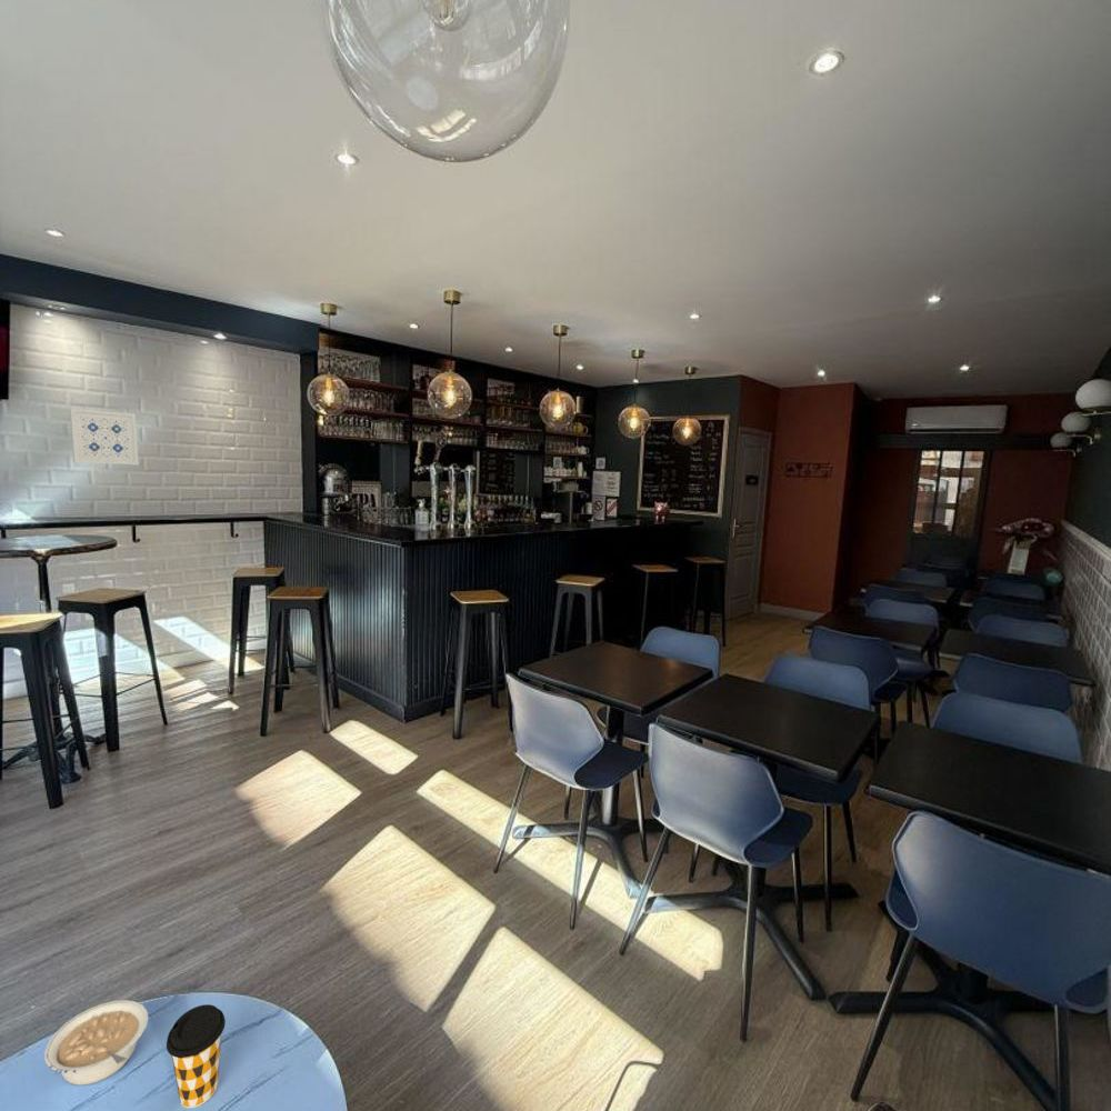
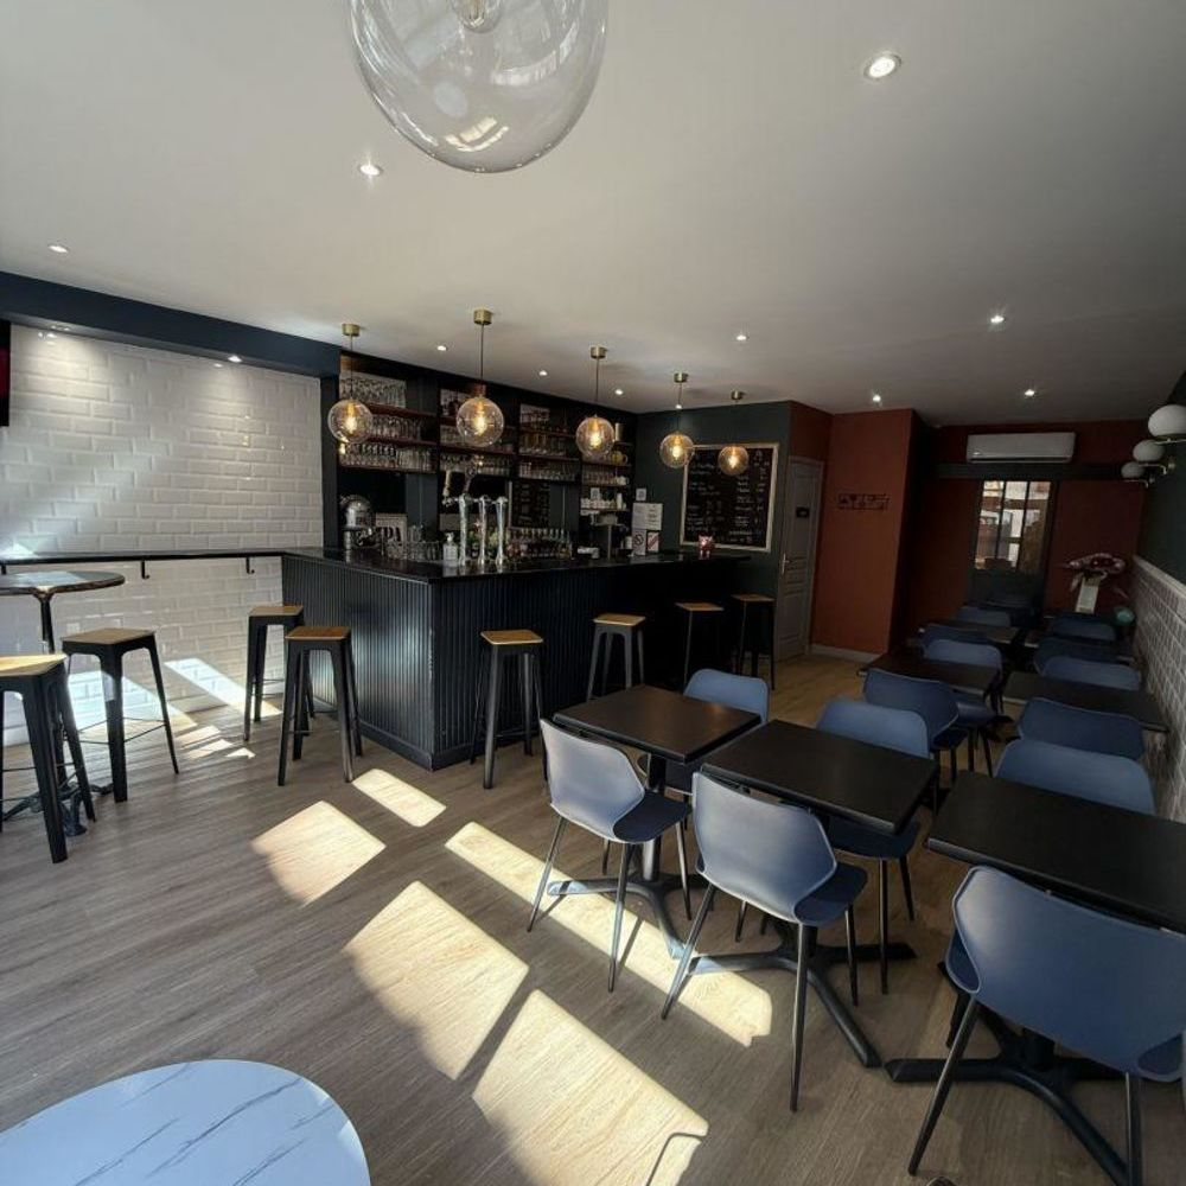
- wall art [69,407,140,466]
- legume [43,999,150,1087]
- coffee cup [166,1003,227,1109]
